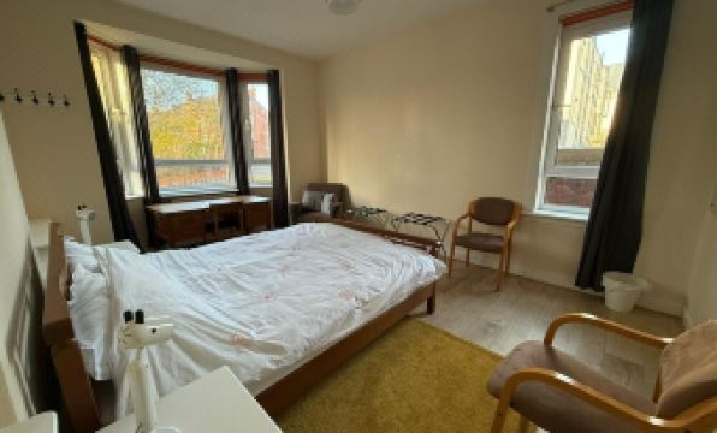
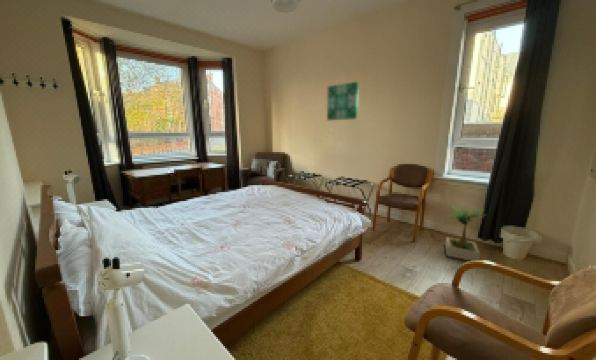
+ wall art [326,81,360,121]
+ potted plant [444,204,487,262]
